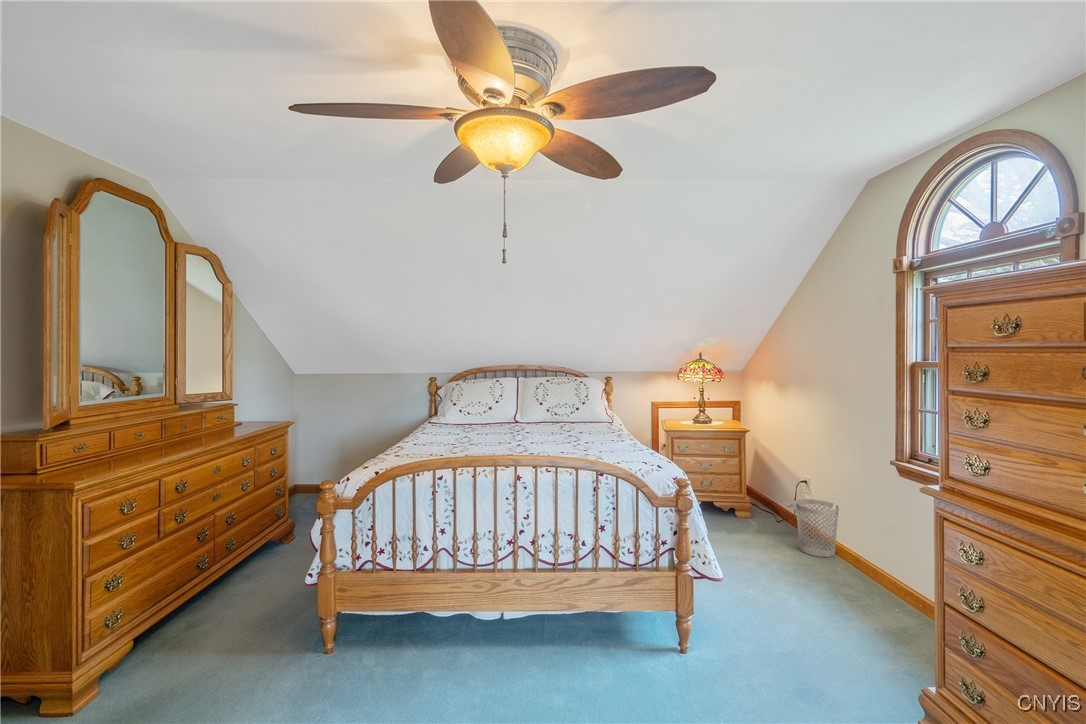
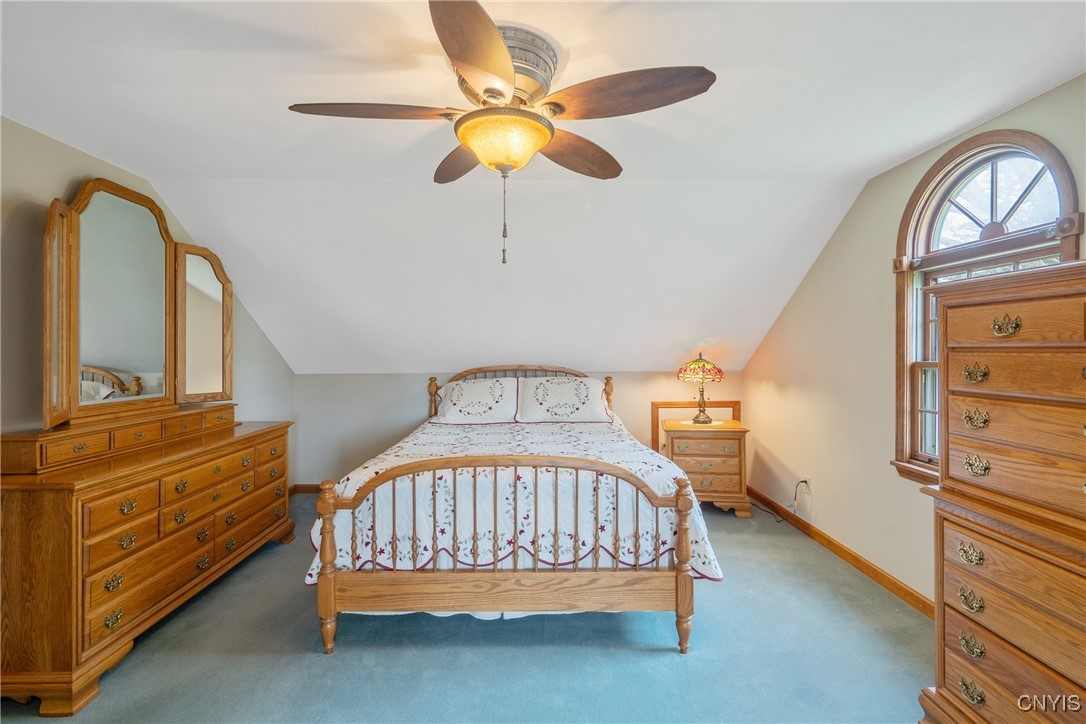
- wastebasket [795,498,840,558]
